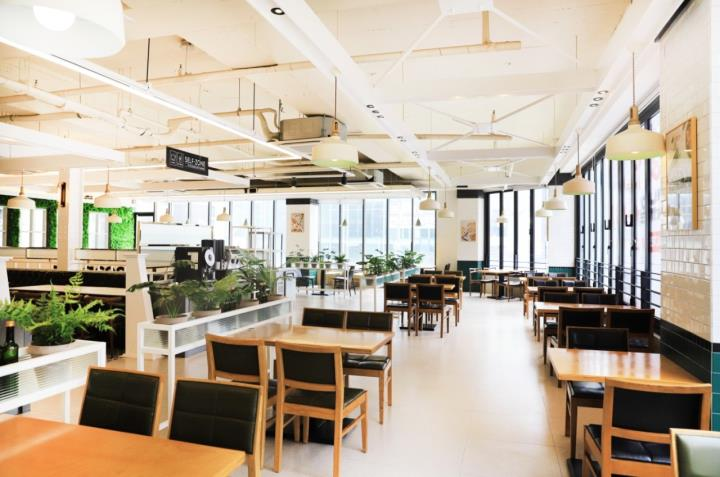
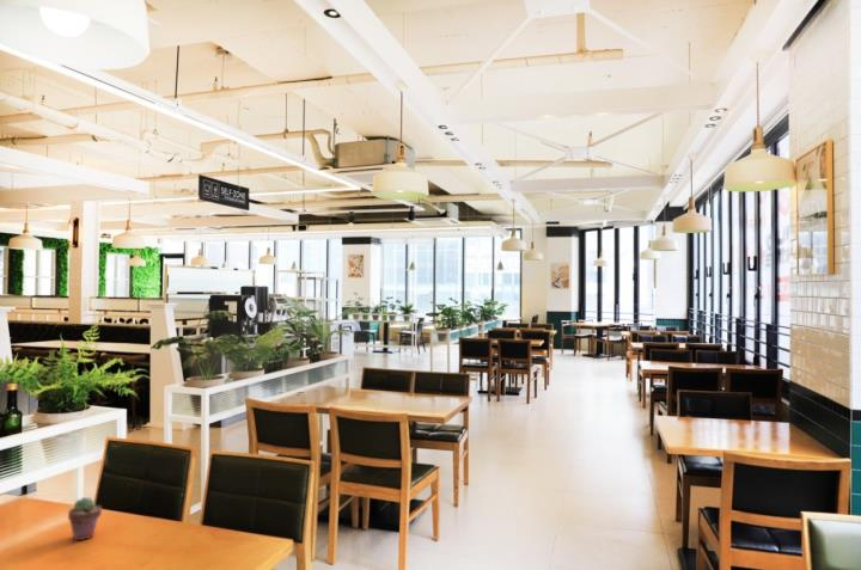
+ potted succulent [67,496,103,541]
